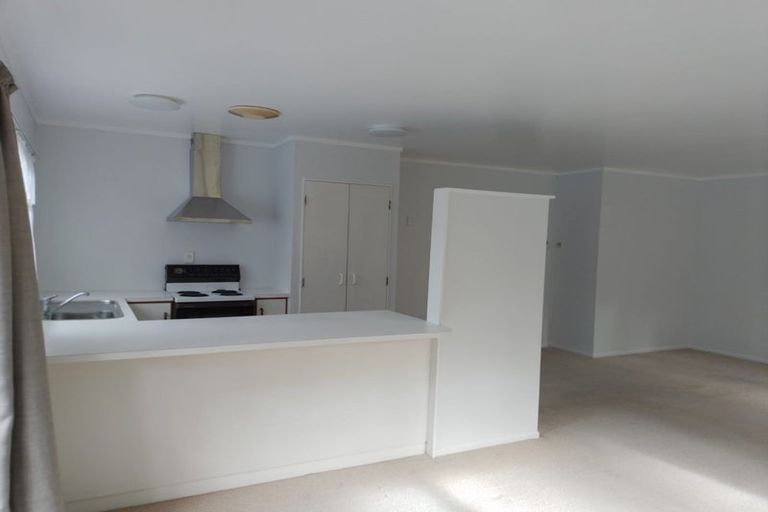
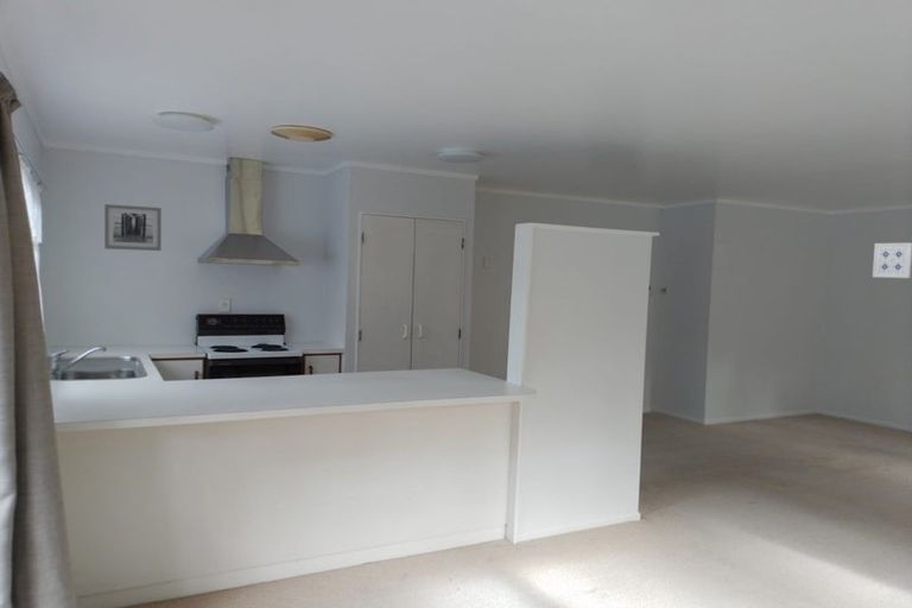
+ wall art [872,242,912,279]
+ wall art [103,203,163,252]
